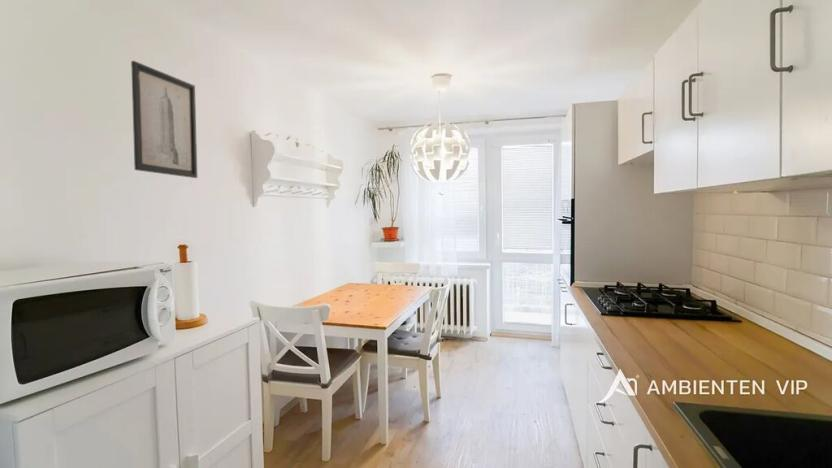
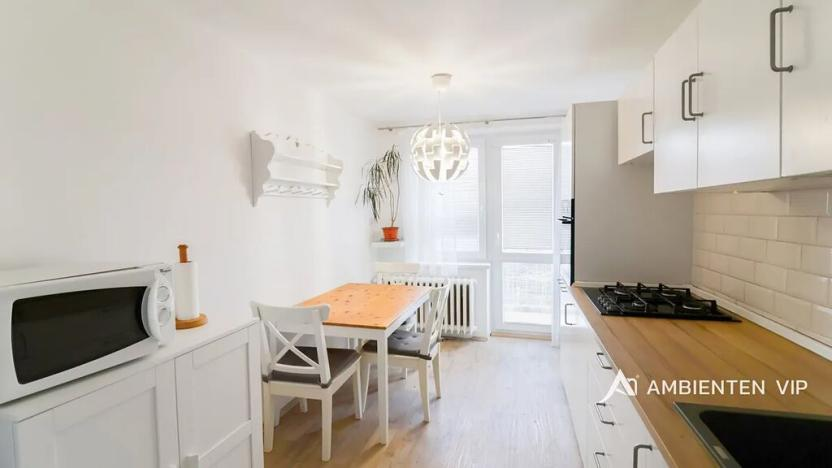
- wall art [130,60,198,179]
